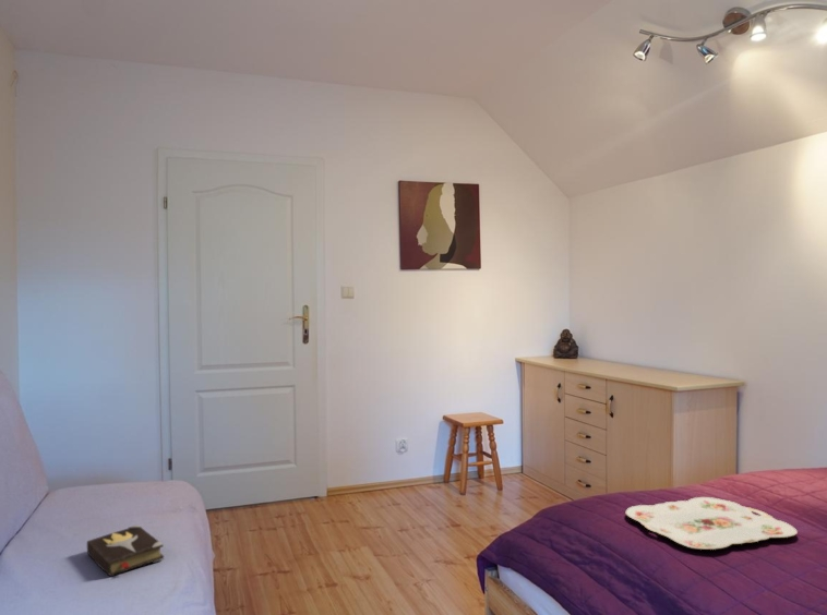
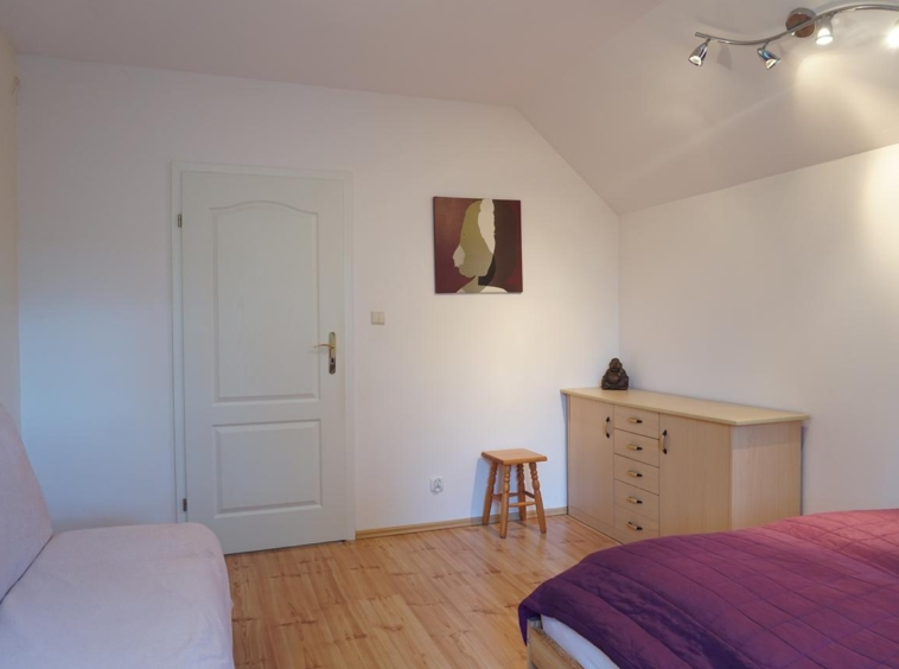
- serving tray [625,496,799,551]
- hardback book [86,523,165,578]
